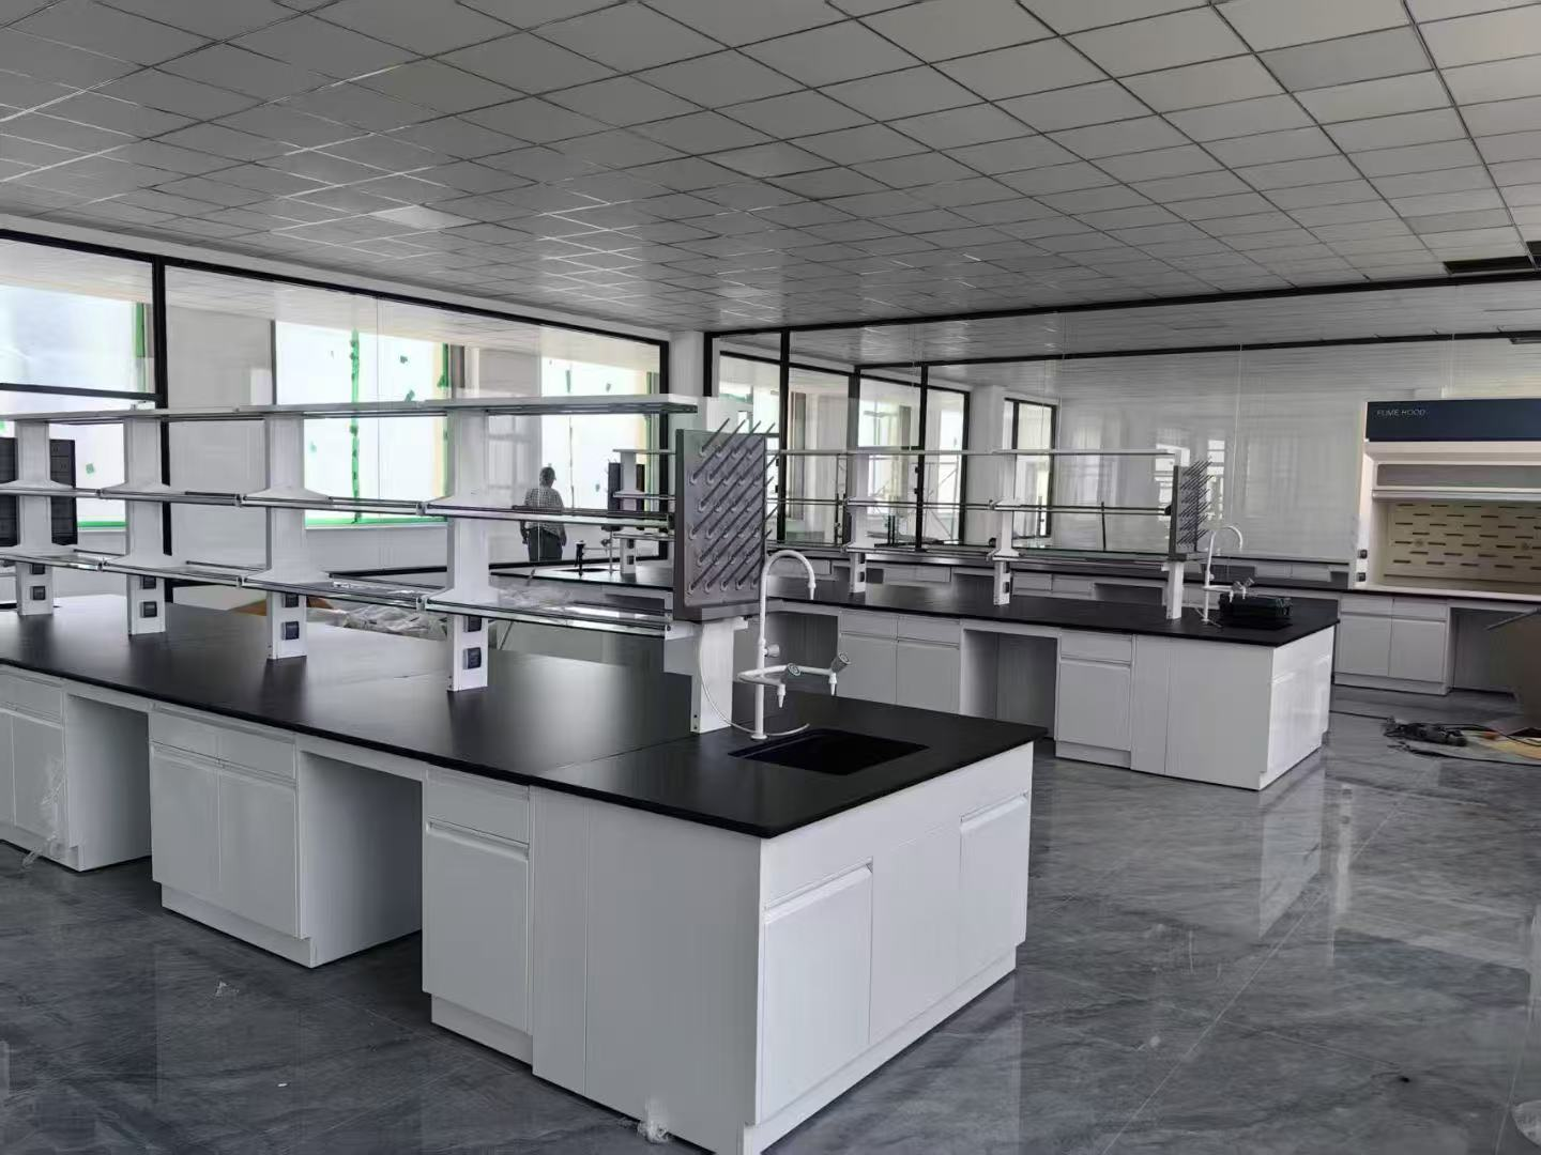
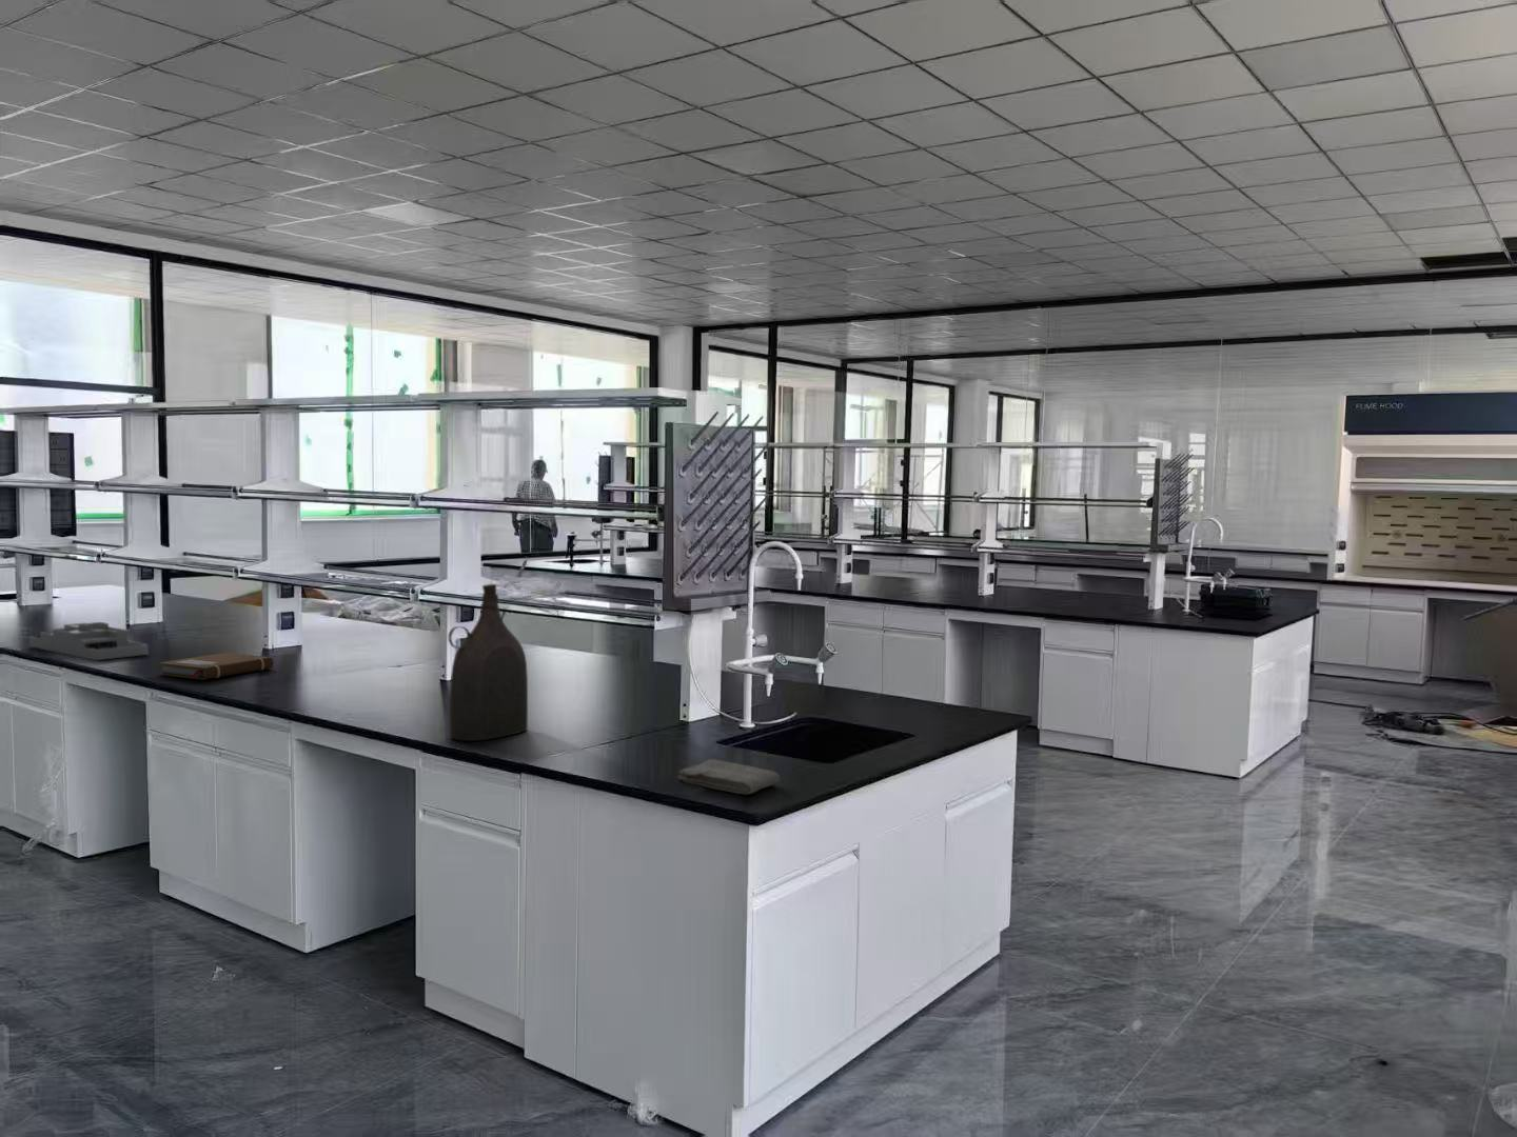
+ washcloth [677,758,781,795]
+ flask [448,583,529,742]
+ notebook [156,652,274,681]
+ desk organizer [29,621,149,662]
